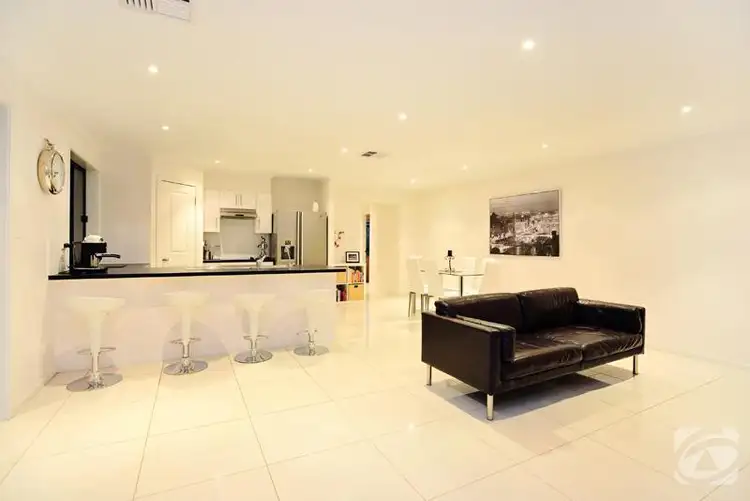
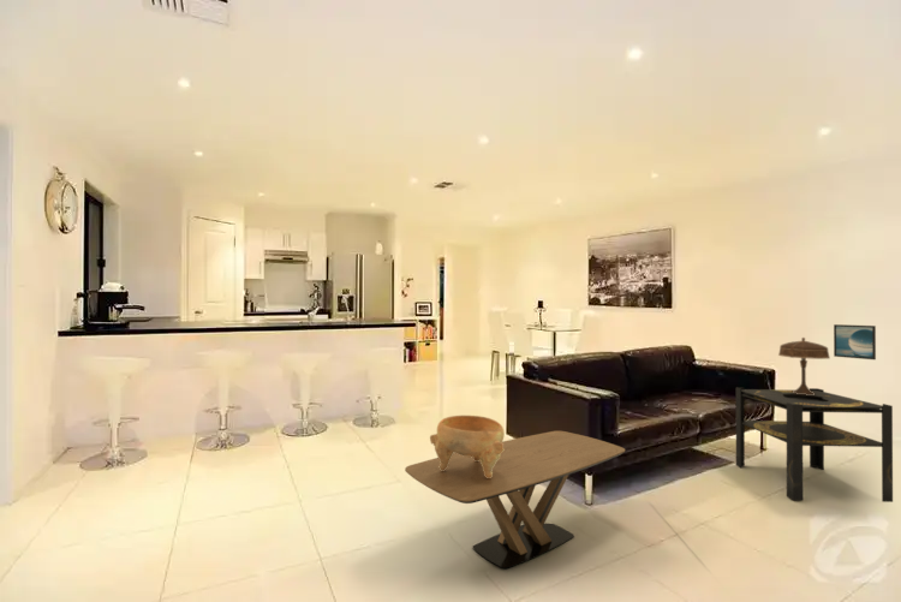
+ decorative bowl [429,415,506,478]
+ coffee table [404,430,626,570]
+ side table [735,387,894,503]
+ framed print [833,323,877,360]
+ table lamp [777,336,831,395]
